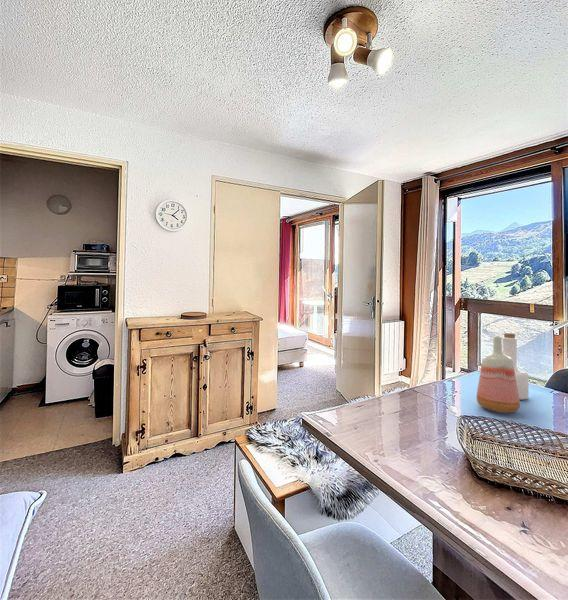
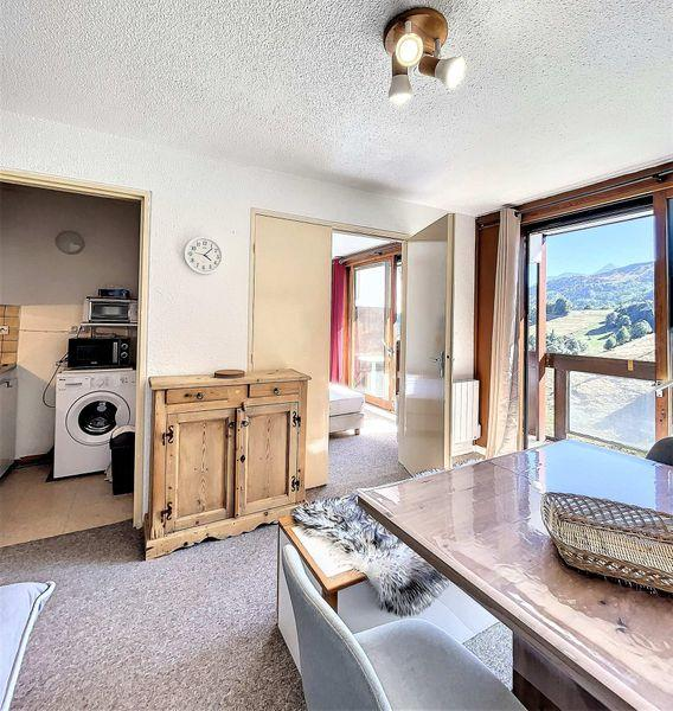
- vase [476,335,521,414]
- bottle [501,332,529,401]
